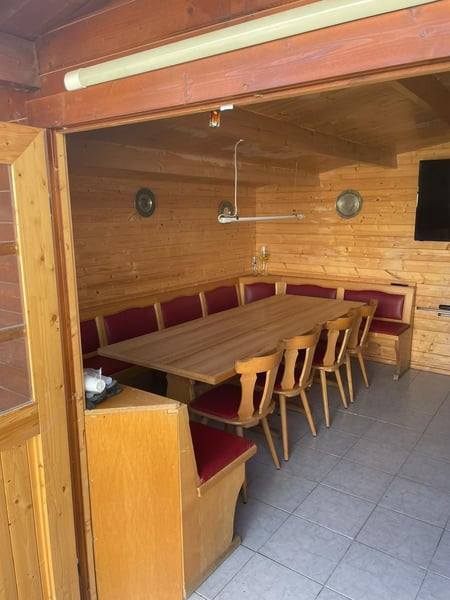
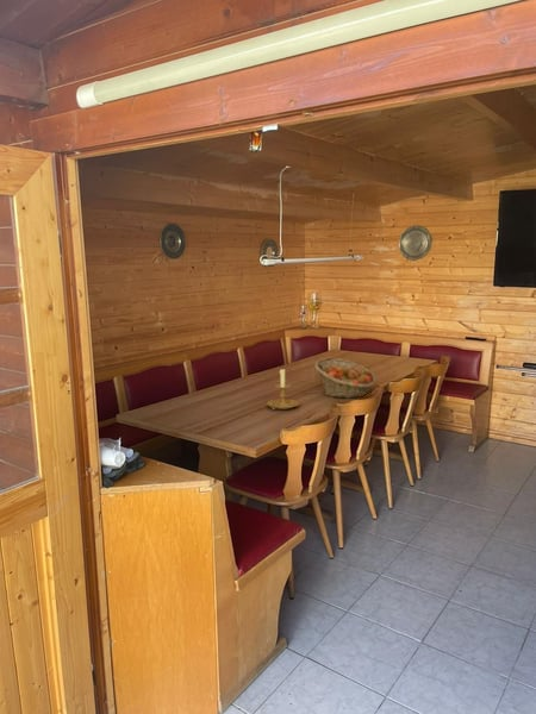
+ fruit basket [313,356,378,400]
+ candle holder [266,367,300,411]
